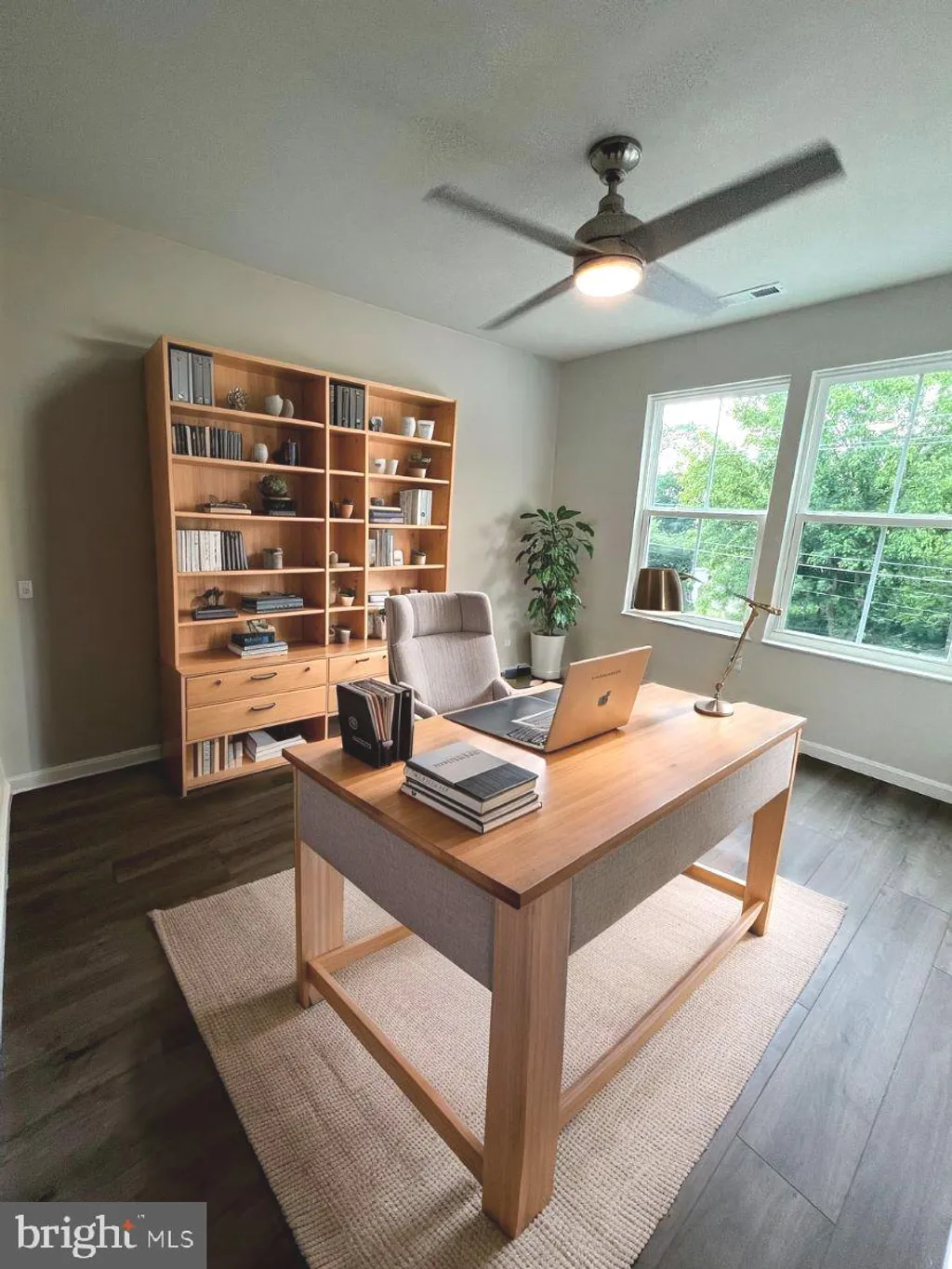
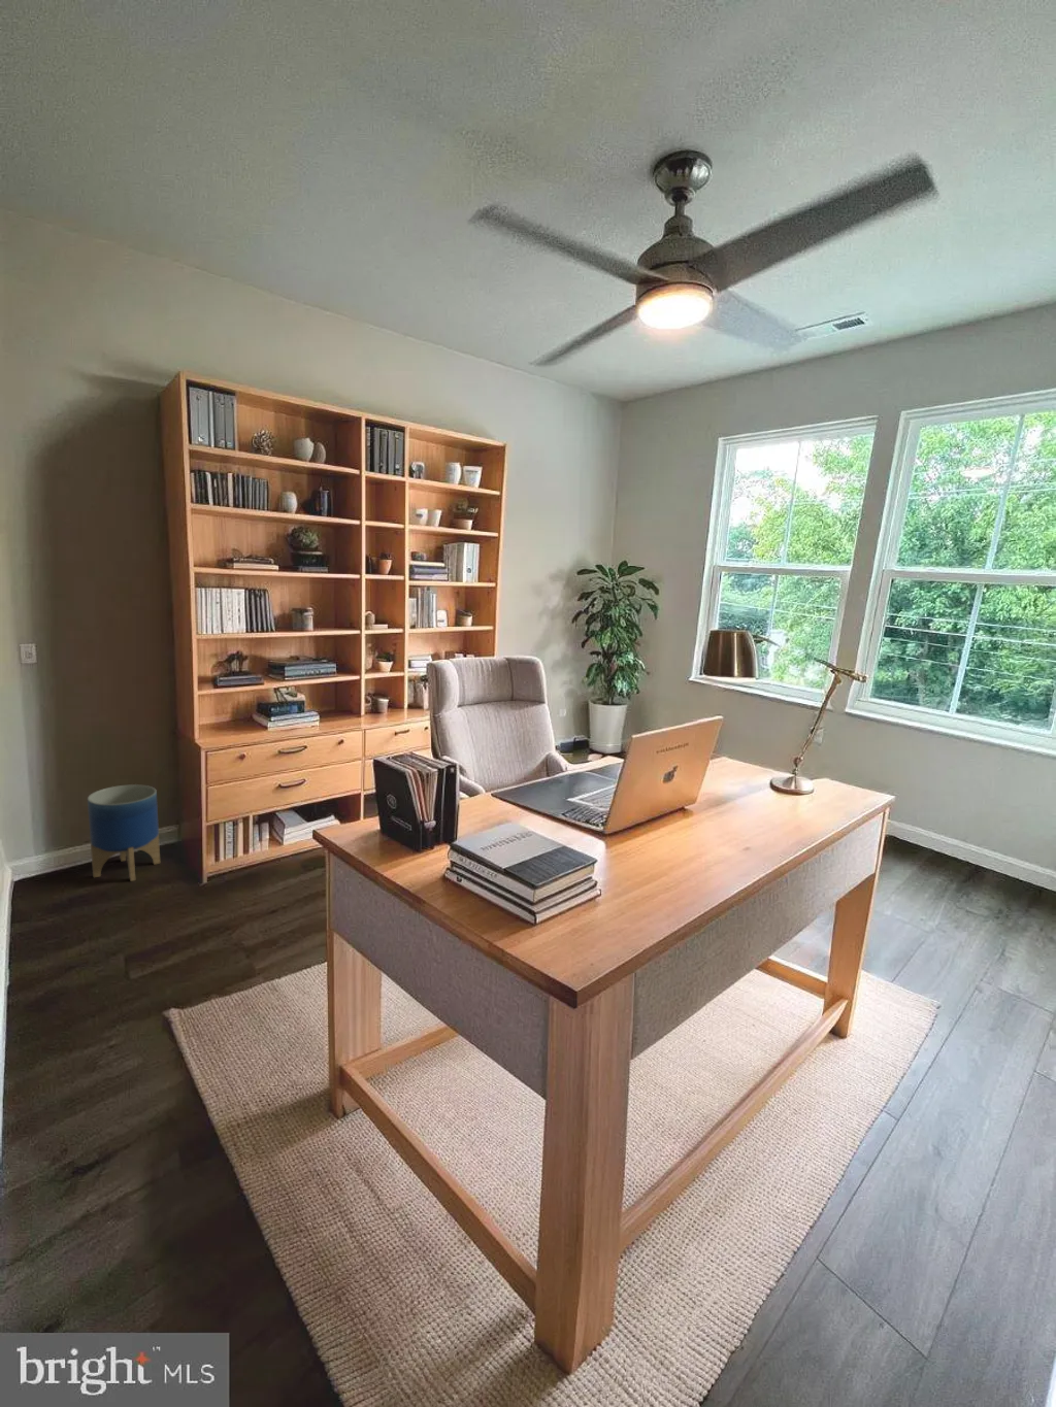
+ planter [87,784,161,883]
